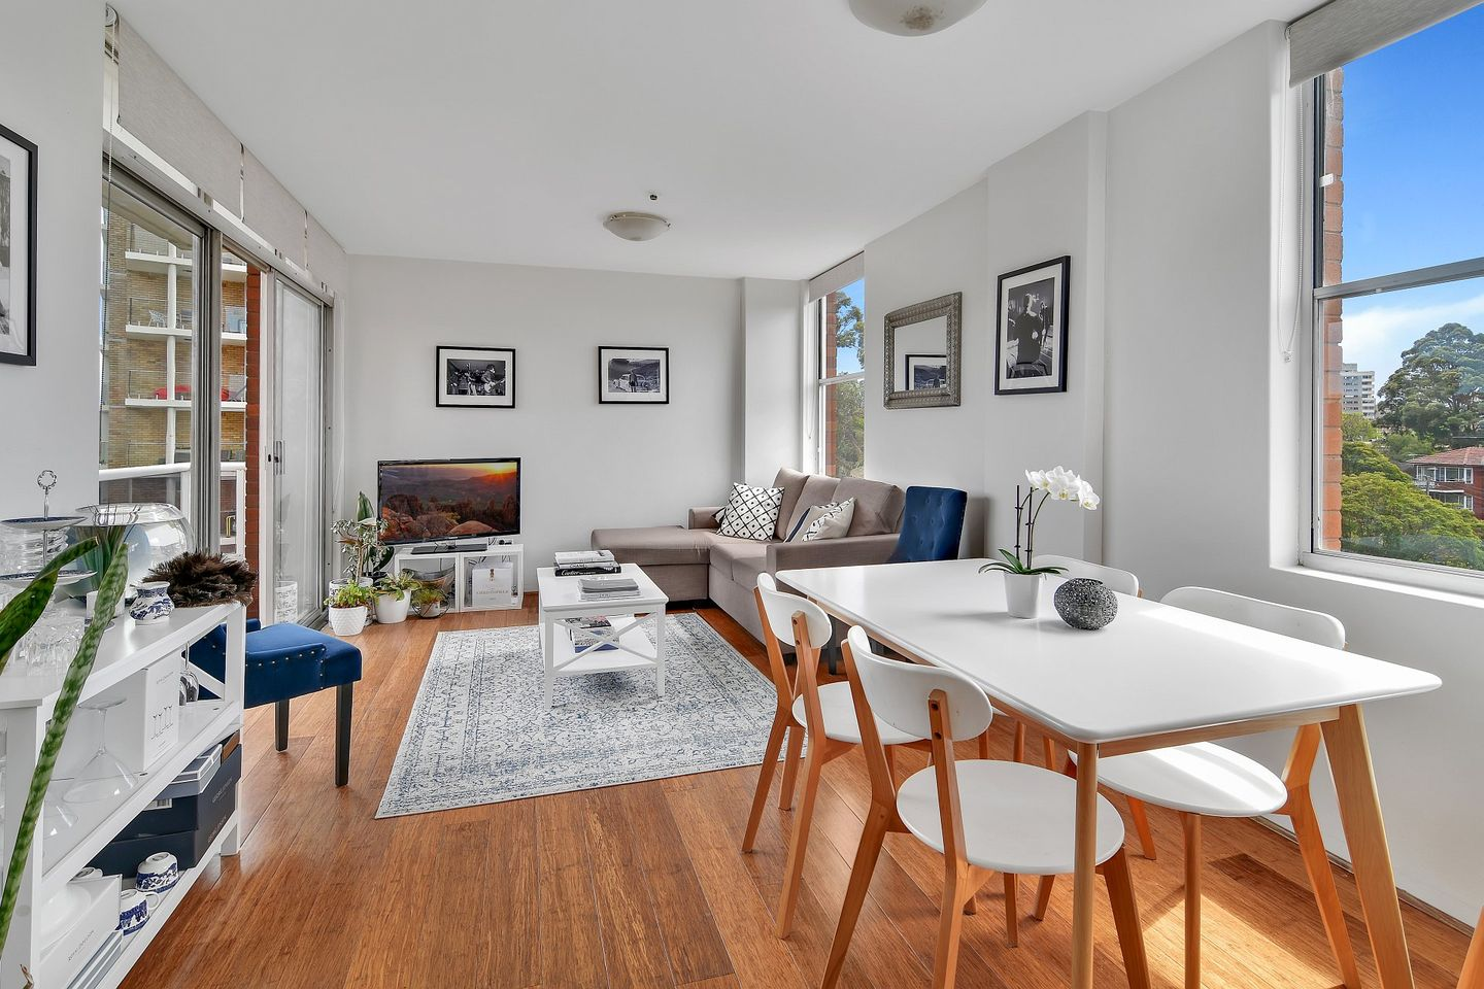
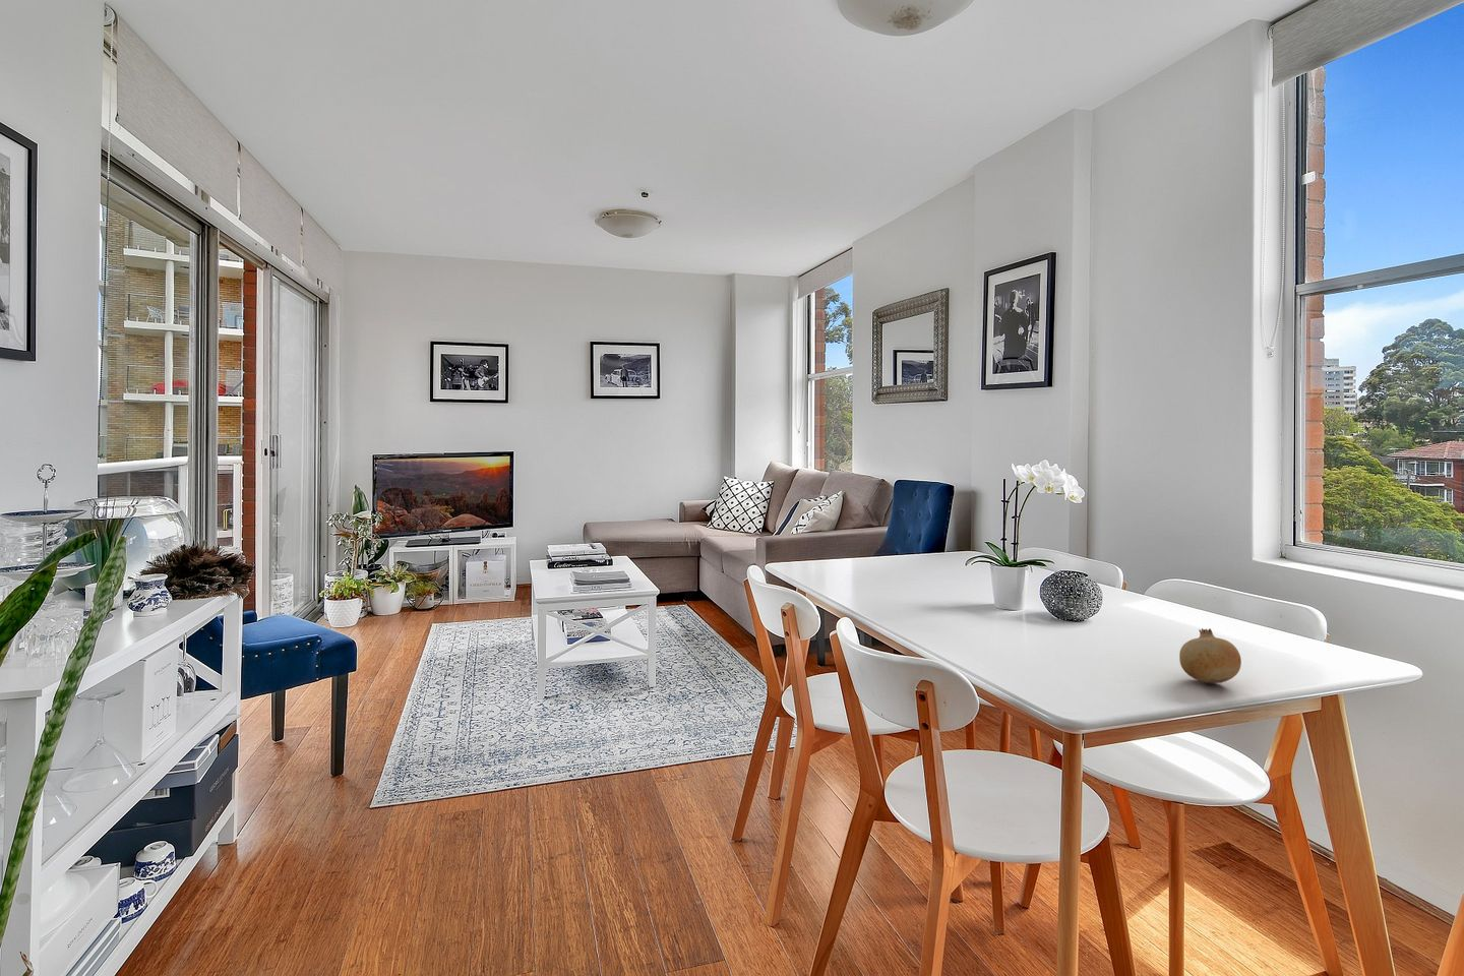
+ fruit [1179,627,1243,684]
